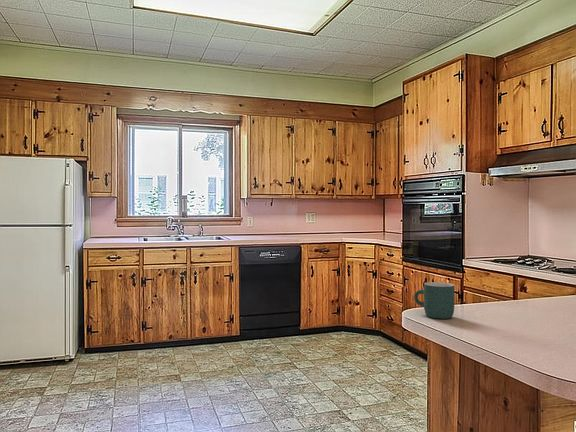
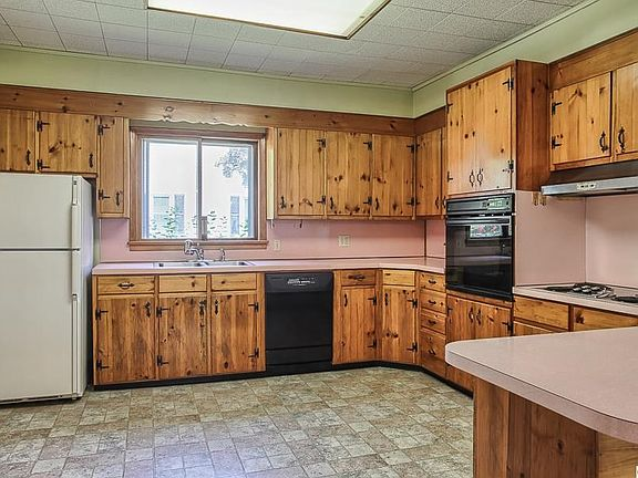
- mug [413,281,455,320]
